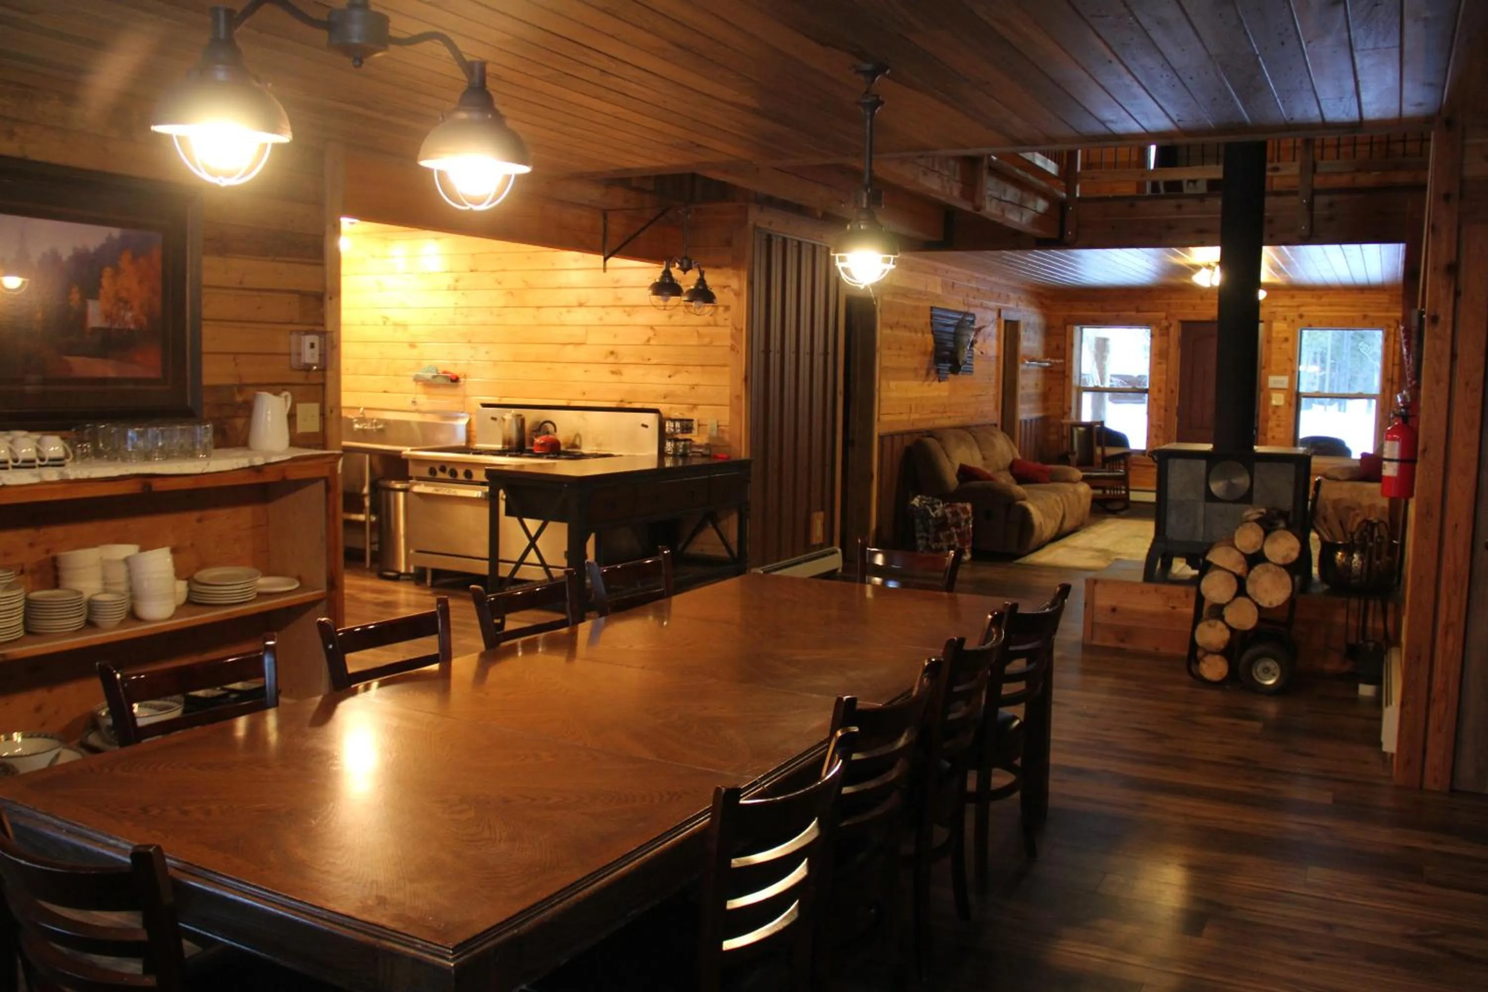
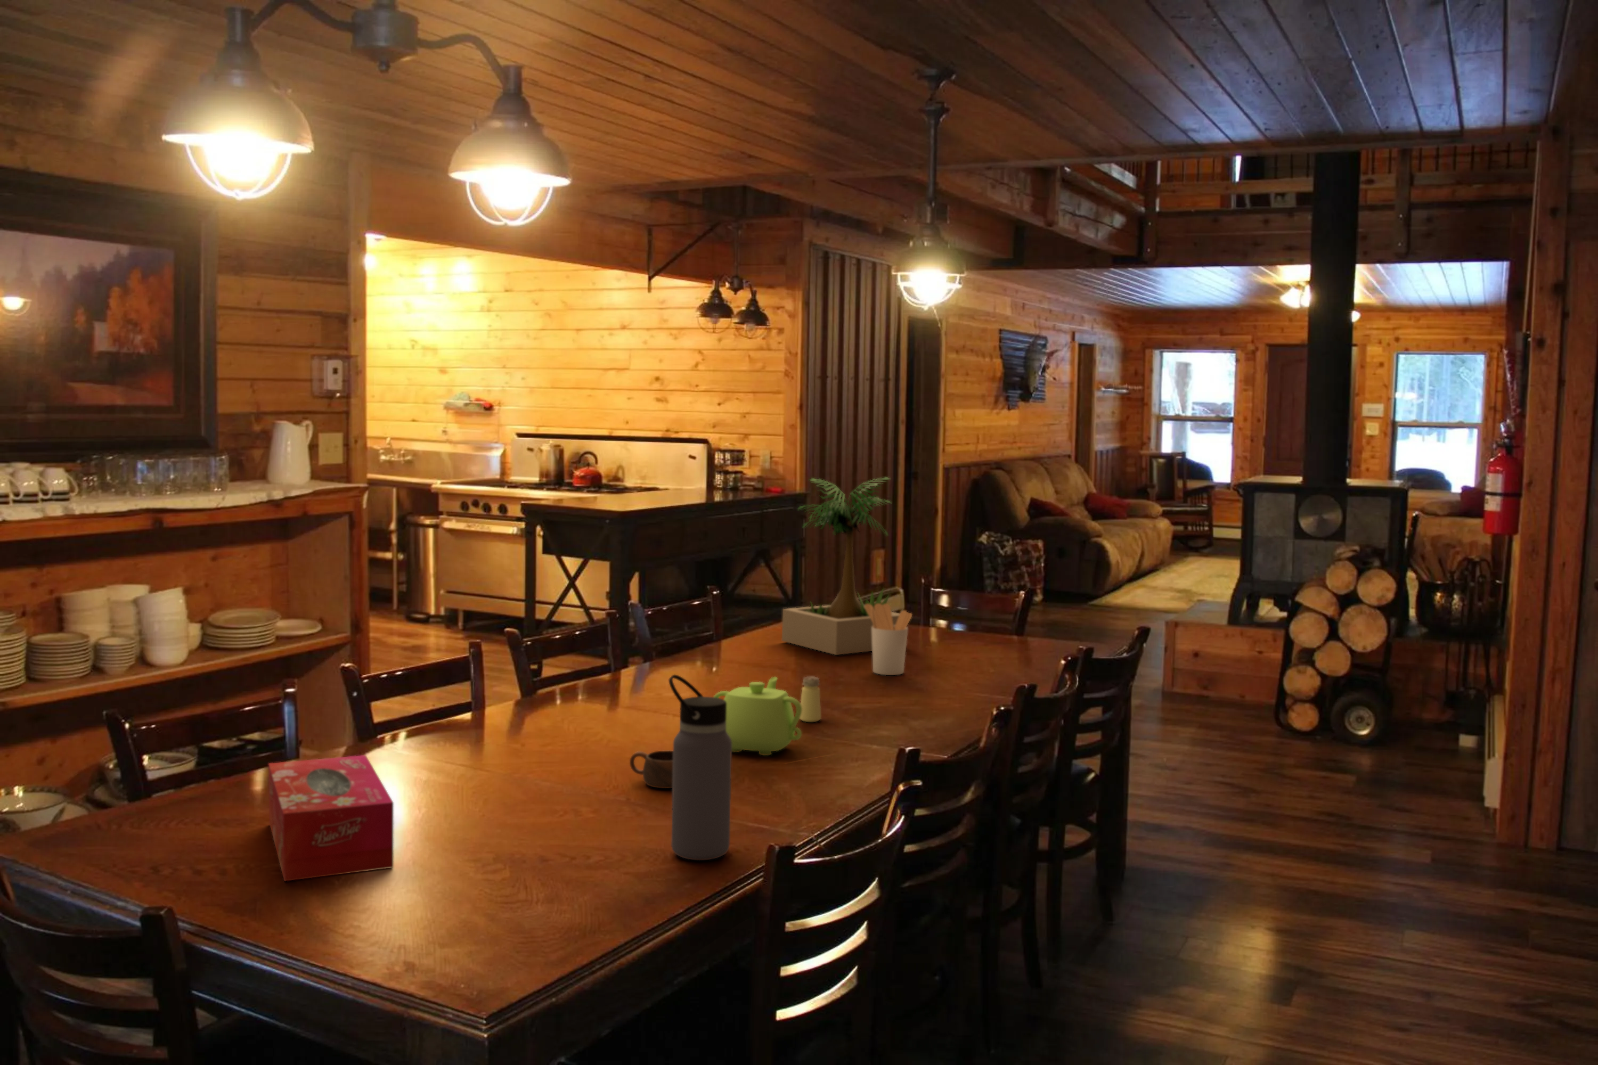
+ teapot [713,676,803,756]
+ water bottle [668,674,732,861]
+ potted plant [781,477,900,655]
+ utensil holder [864,604,912,676]
+ saltshaker [799,676,822,723]
+ cup [629,750,673,788]
+ tissue box [268,755,395,882]
